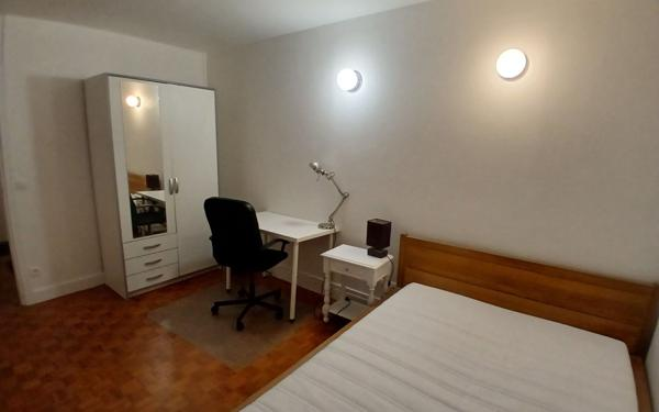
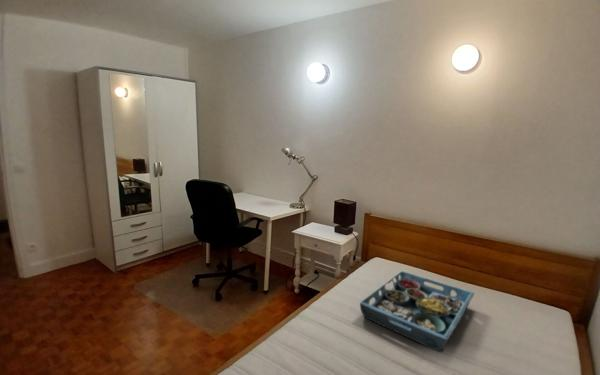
+ serving tray [359,270,475,353]
